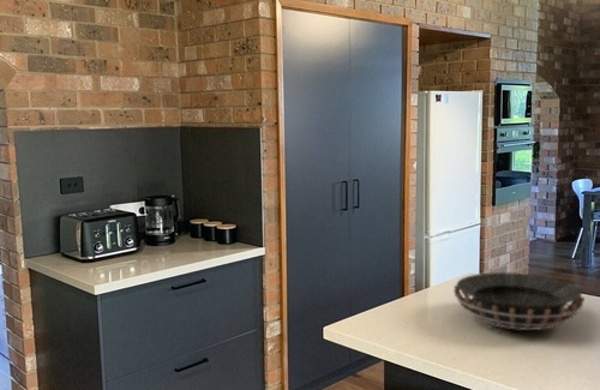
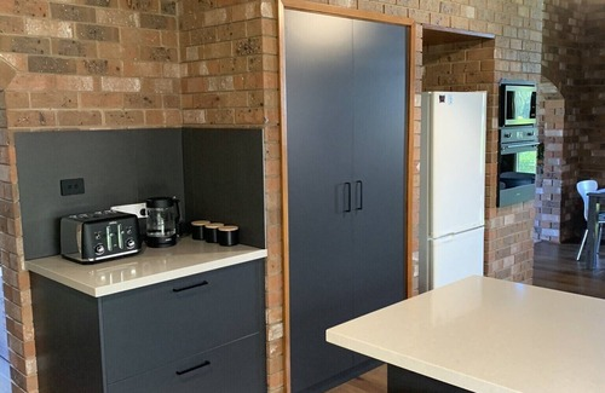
- decorative bowl [452,271,586,331]
